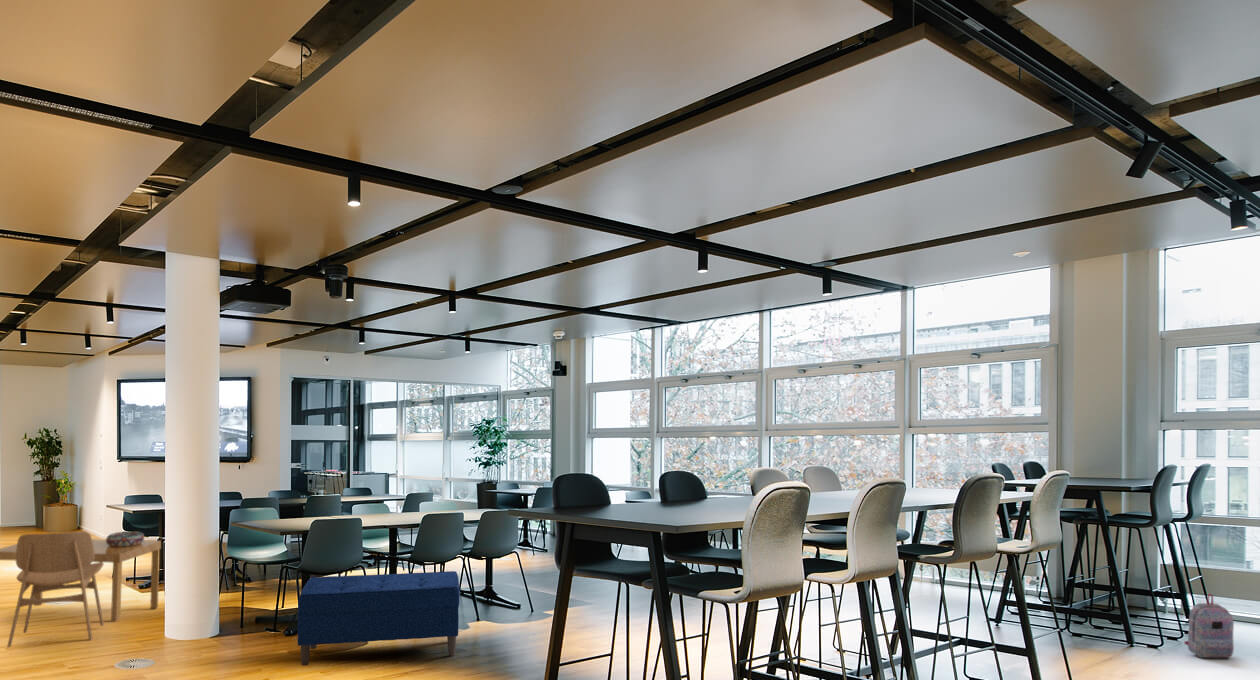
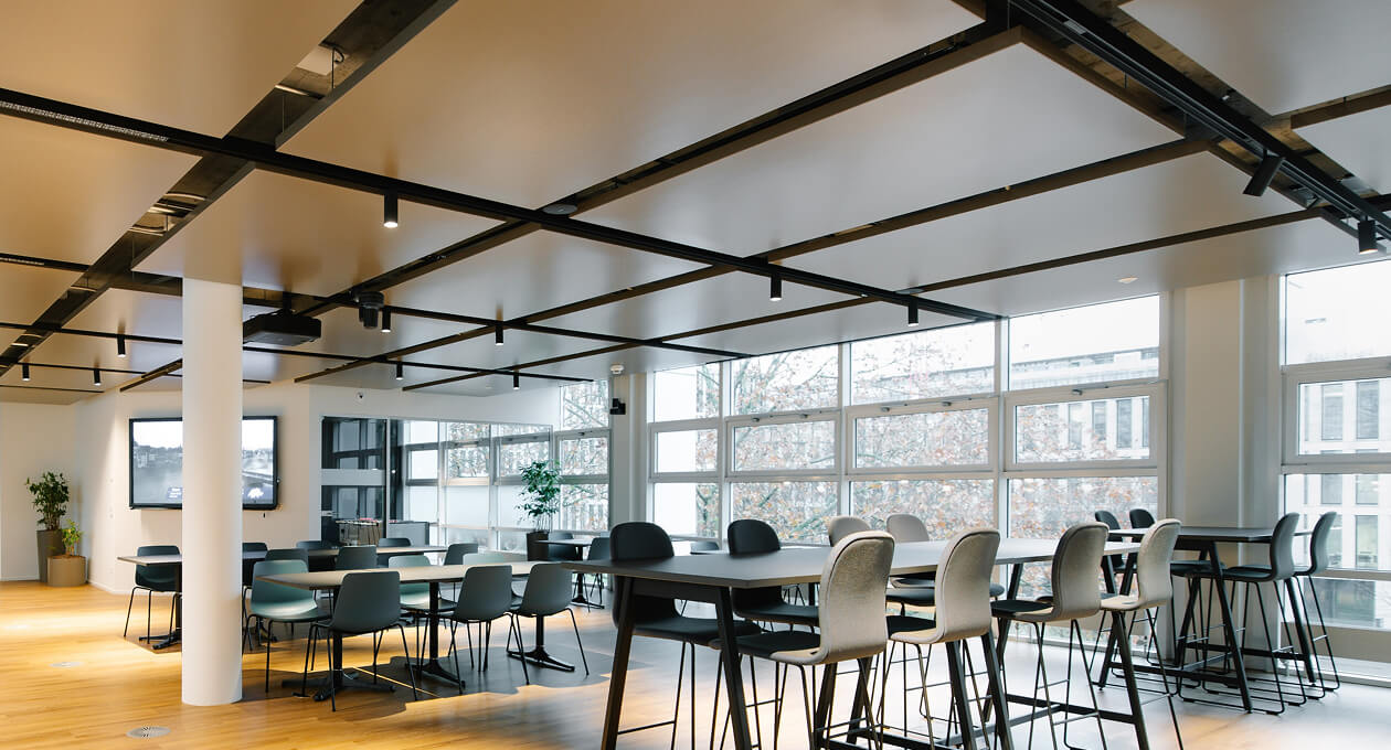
- backpack [1183,593,1235,659]
- bench [297,570,461,666]
- dining chair [6,530,105,648]
- decorative bowl [105,530,145,547]
- dining table [0,538,162,623]
